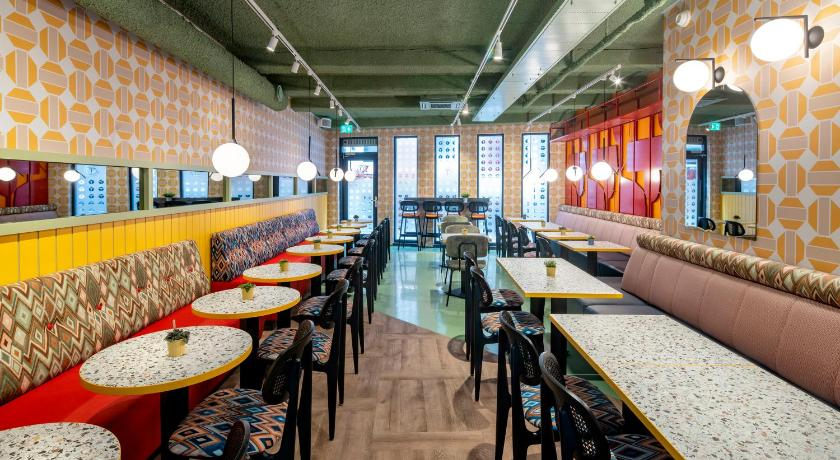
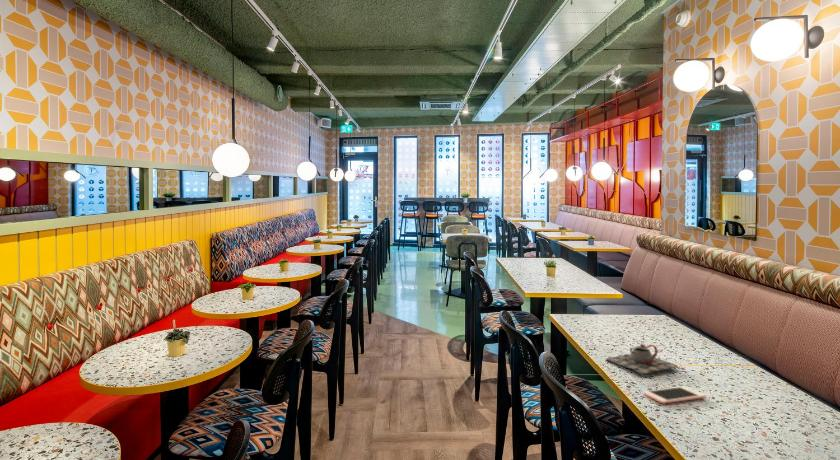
+ teapot [604,343,682,377]
+ cell phone [643,385,707,405]
